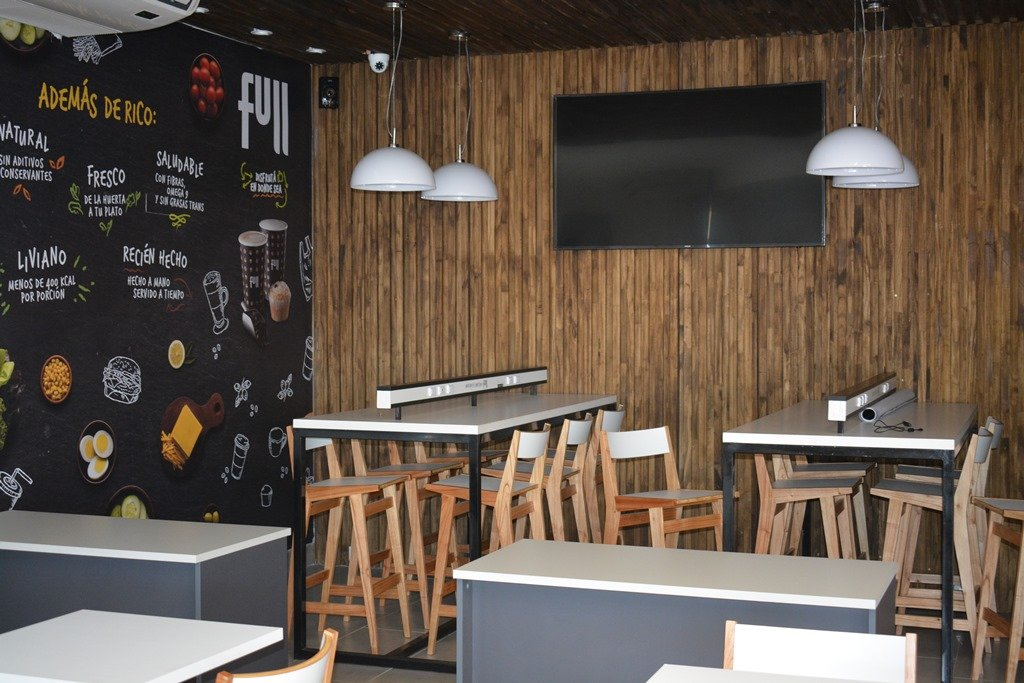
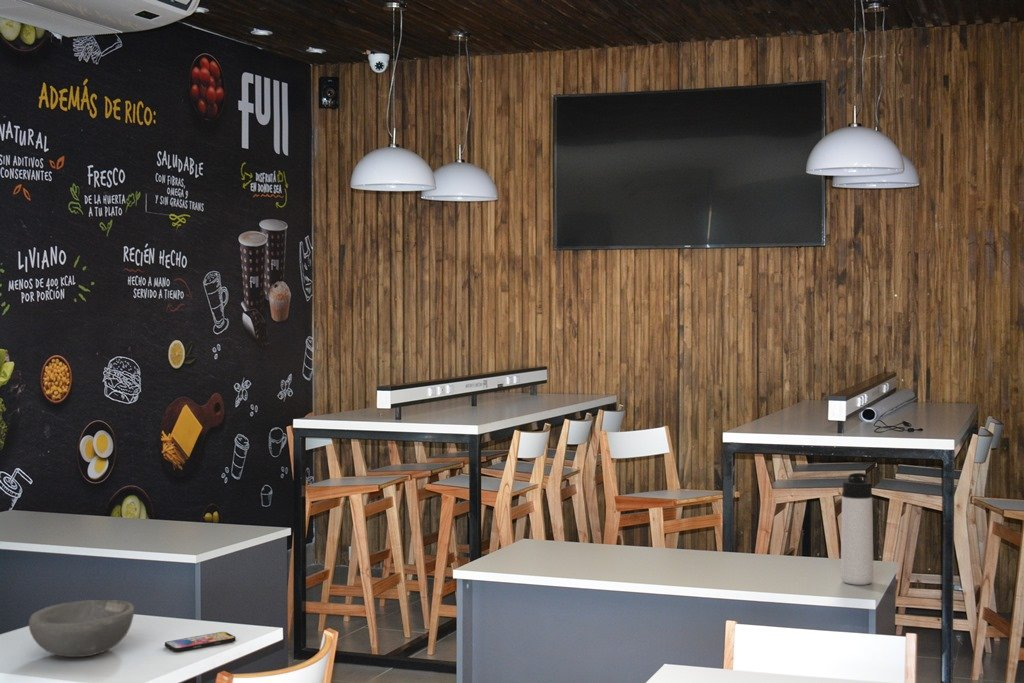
+ thermos bottle [840,472,874,586]
+ smartphone [164,631,237,653]
+ bowl [28,599,135,658]
